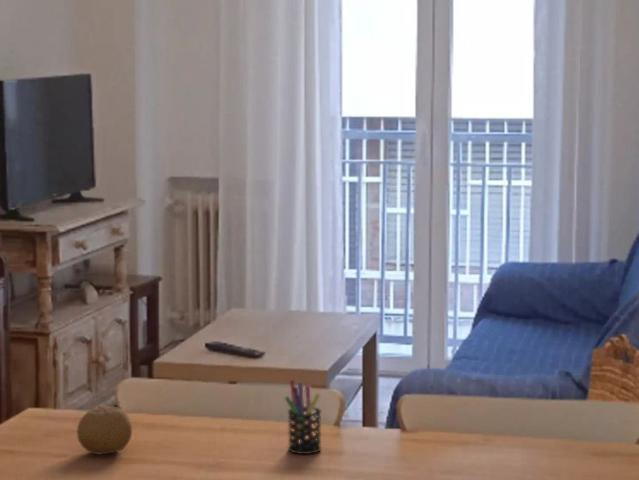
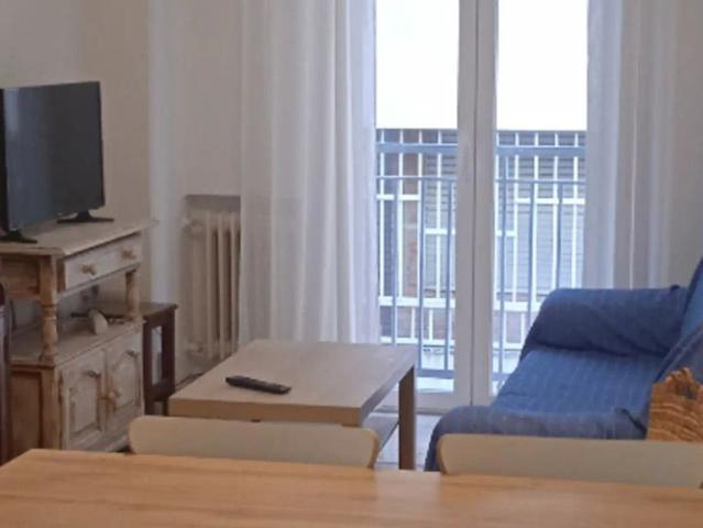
- fruit [76,405,133,456]
- pen holder [284,379,322,455]
